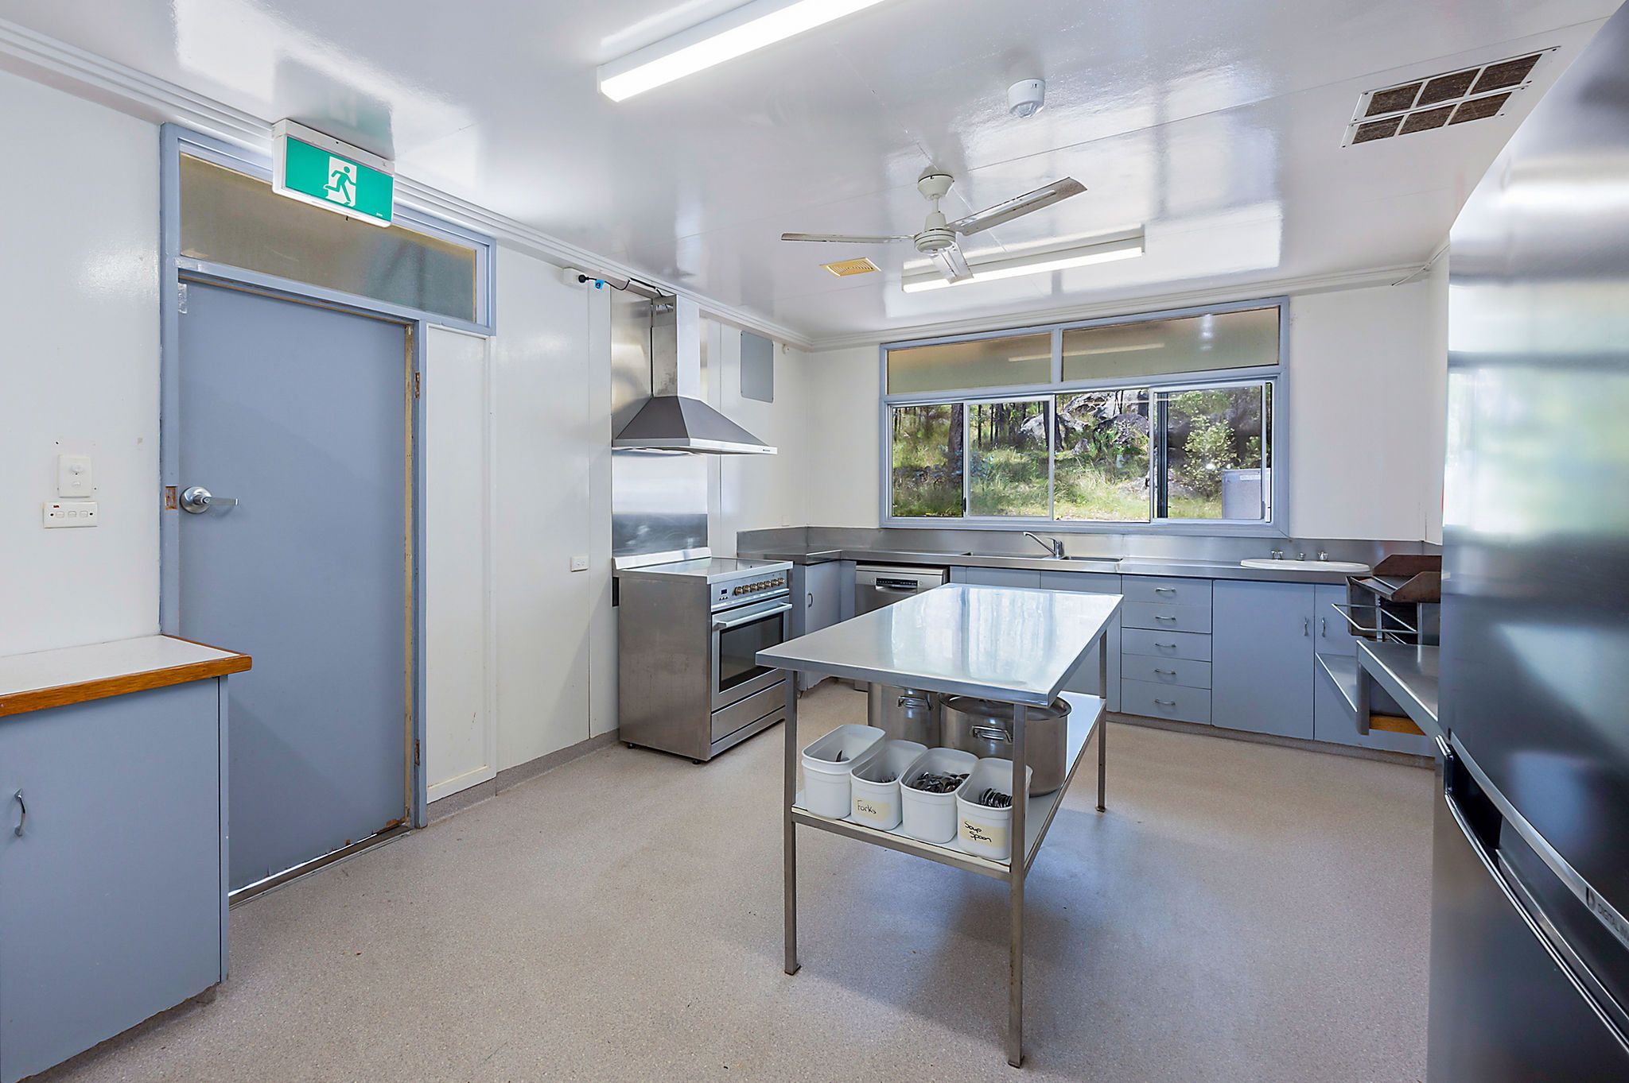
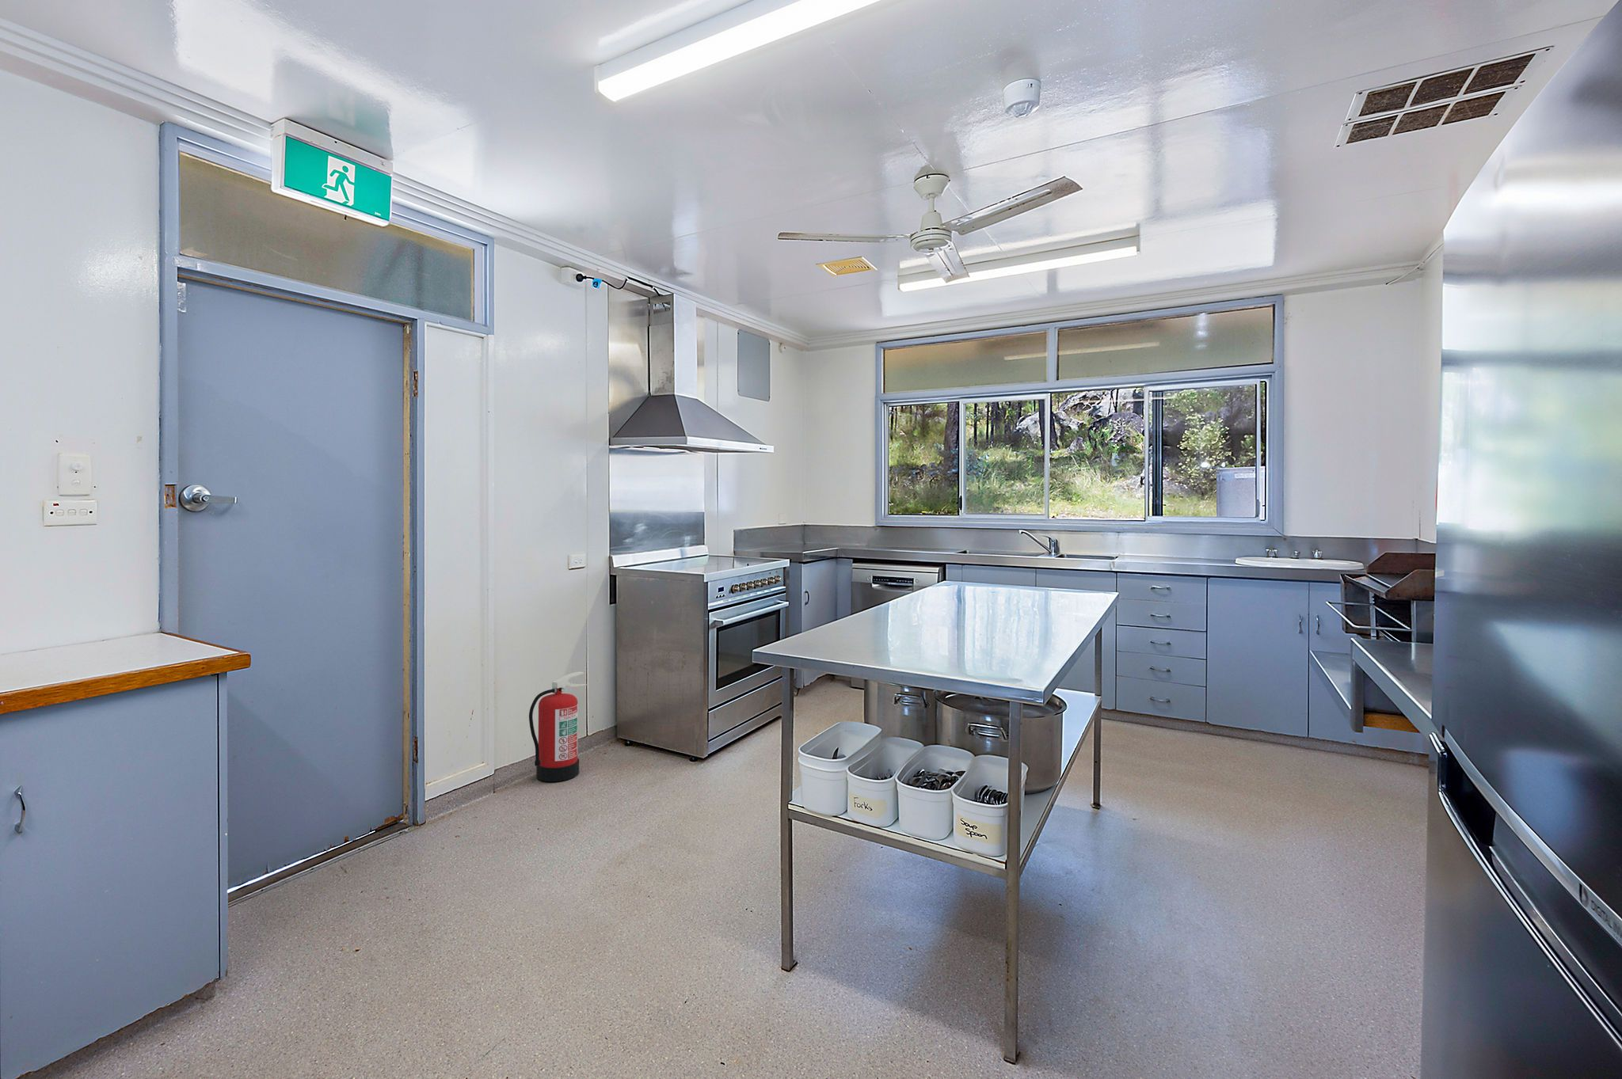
+ fire extinguisher [529,671,588,782]
